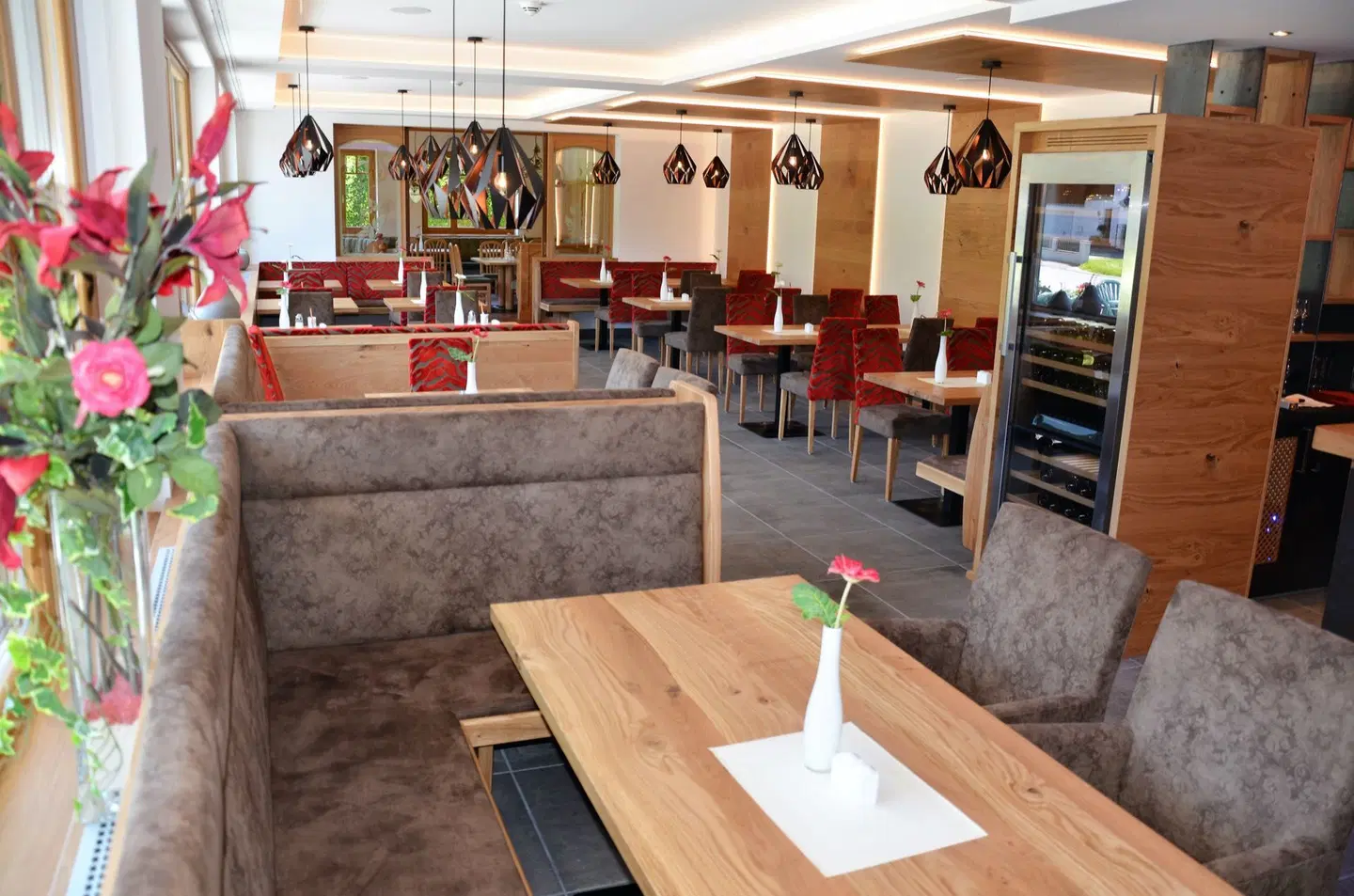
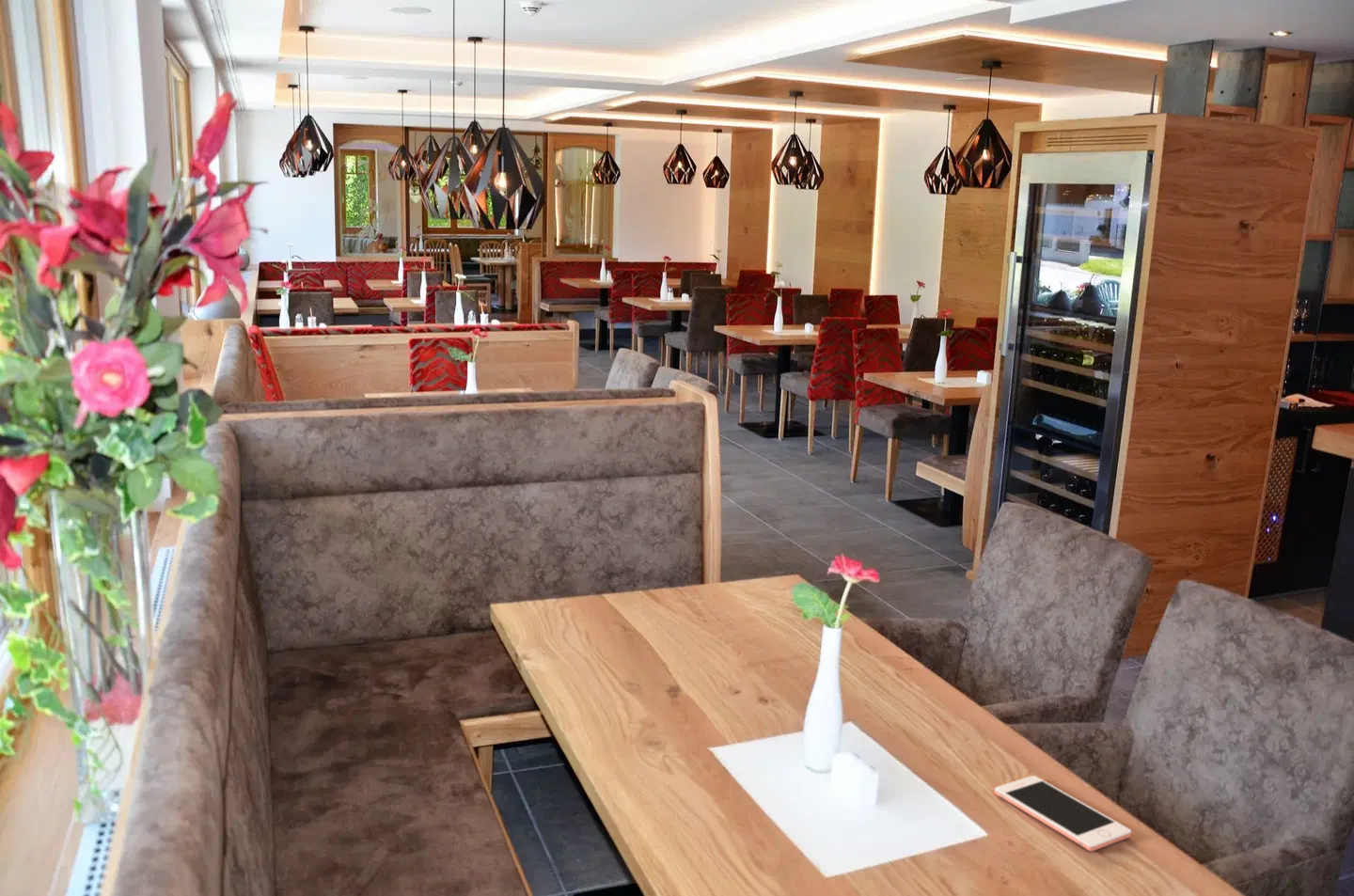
+ cell phone [994,775,1132,852]
